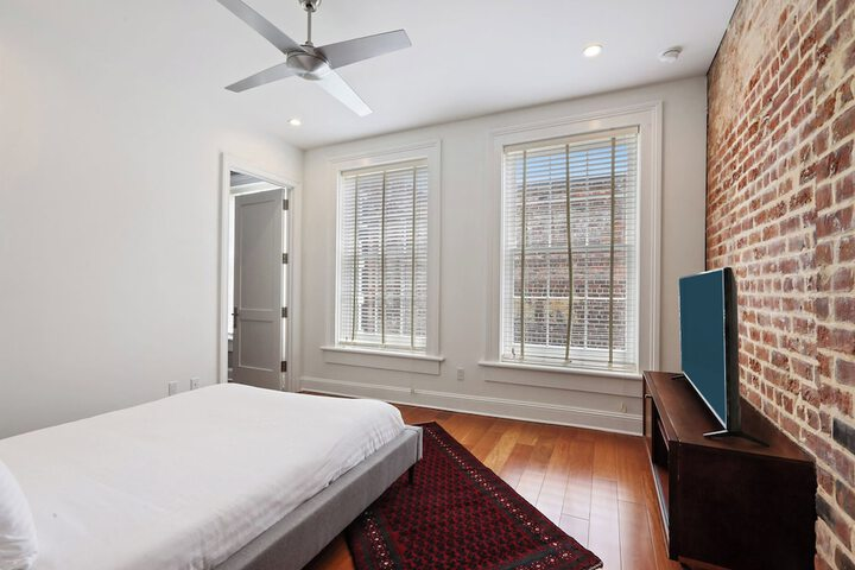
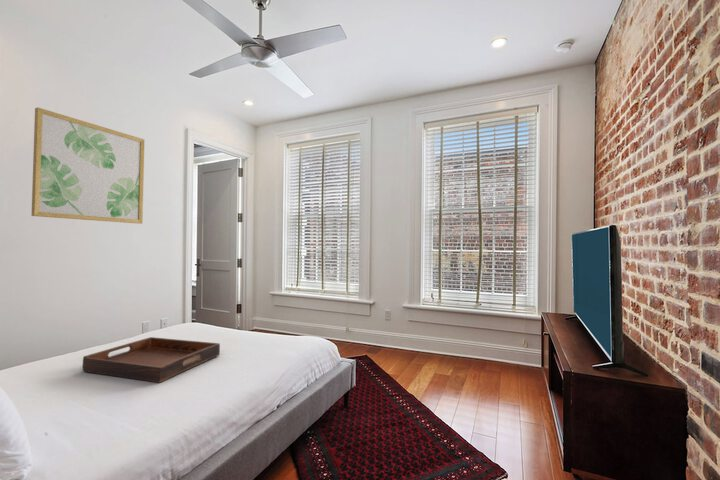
+ serving tray [81,336,221,384]
+ wall art [30,107,145,225]
